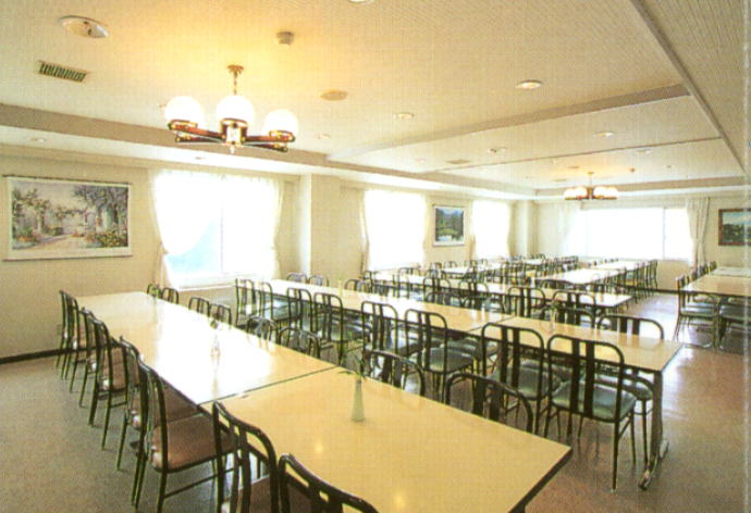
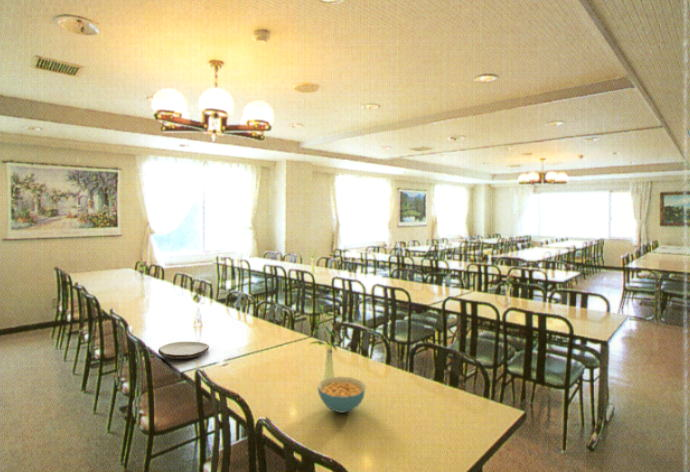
+ cereal bowl [317,376,367,414]
+ plate [157,341,210,360]
